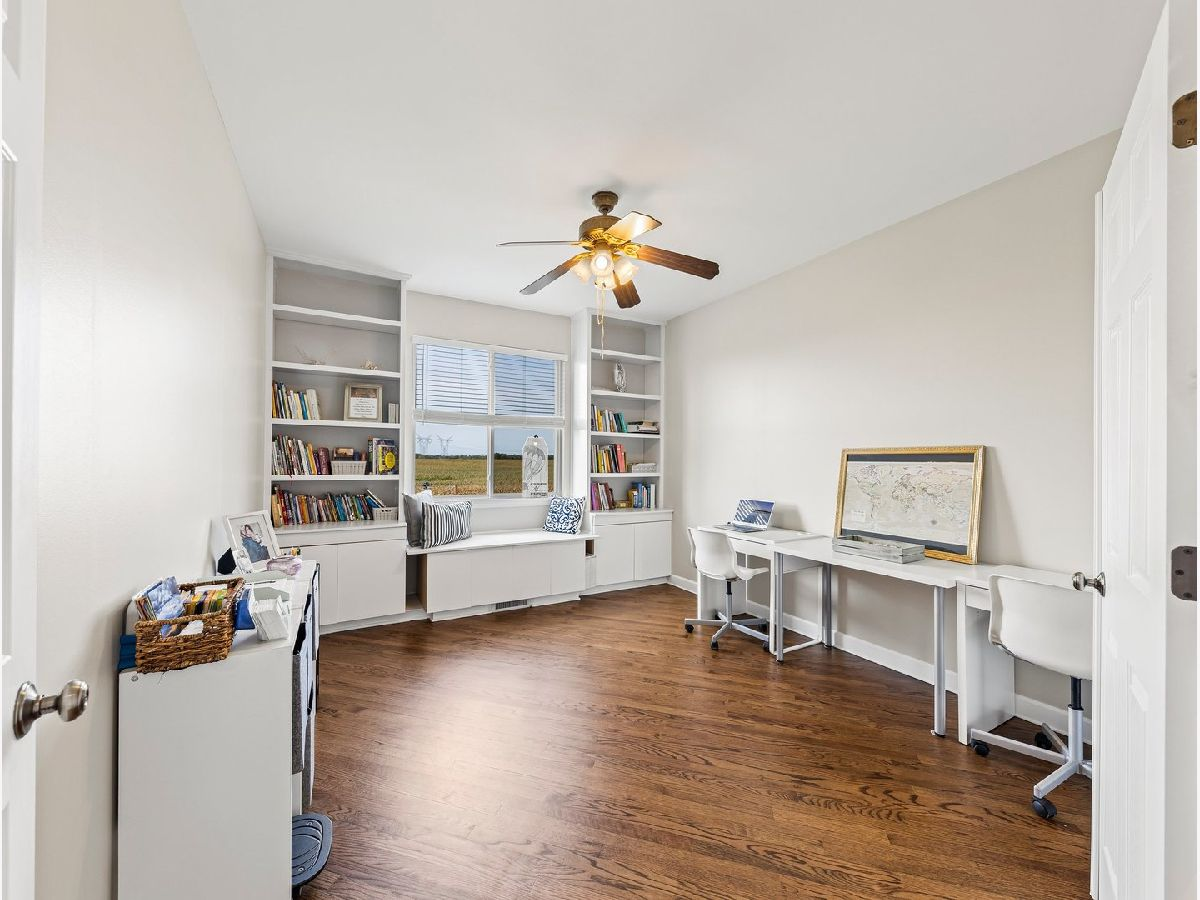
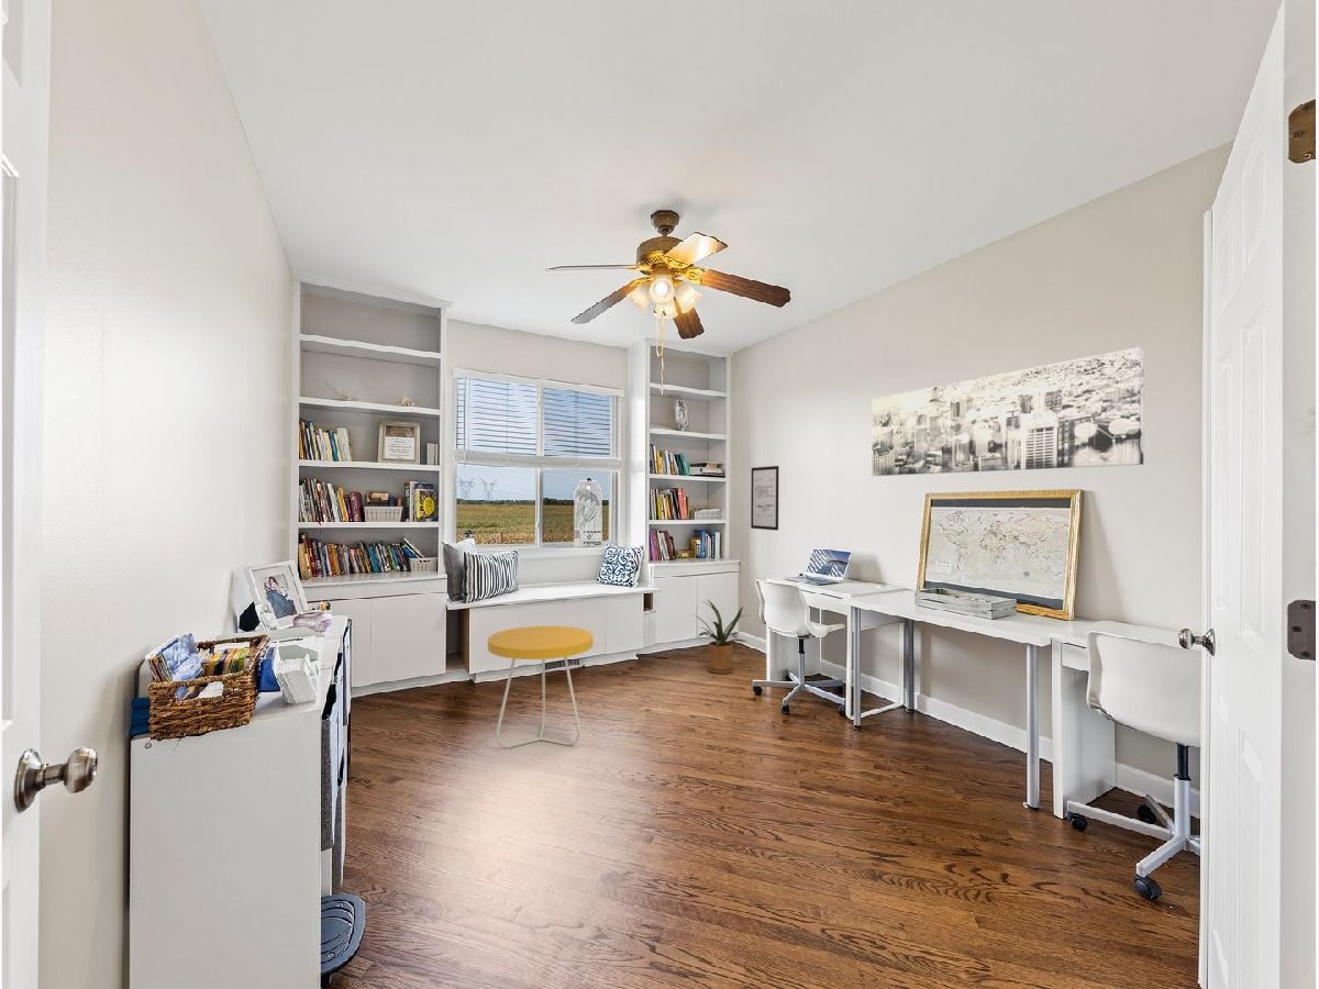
+ wall art [750,465,780,532]
+ house plant [692,599,750,675]
+ wall art [871,346,1145,477]
+ side table [487,625,594,749]
